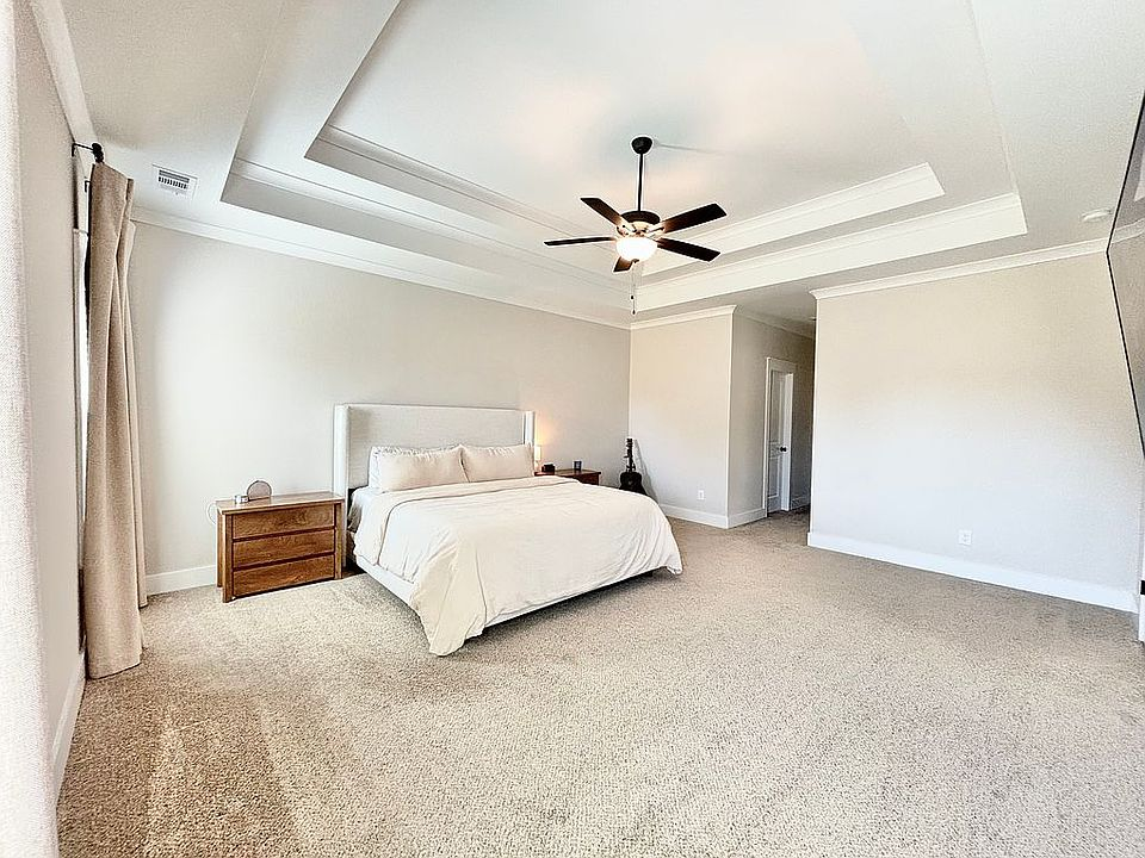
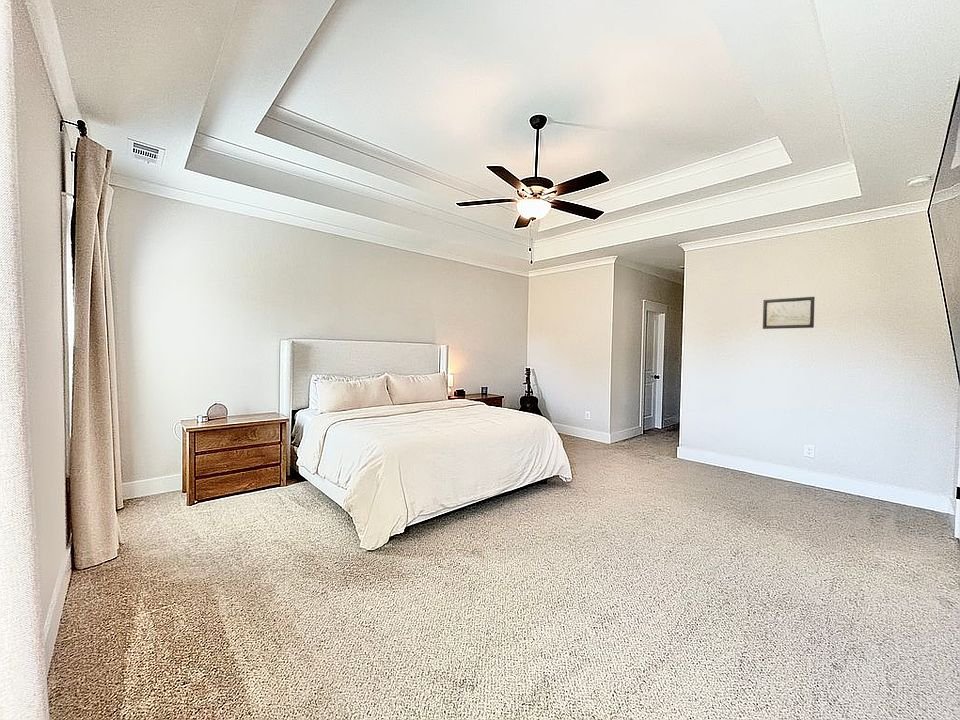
+ wall art [762,296,816,330]
